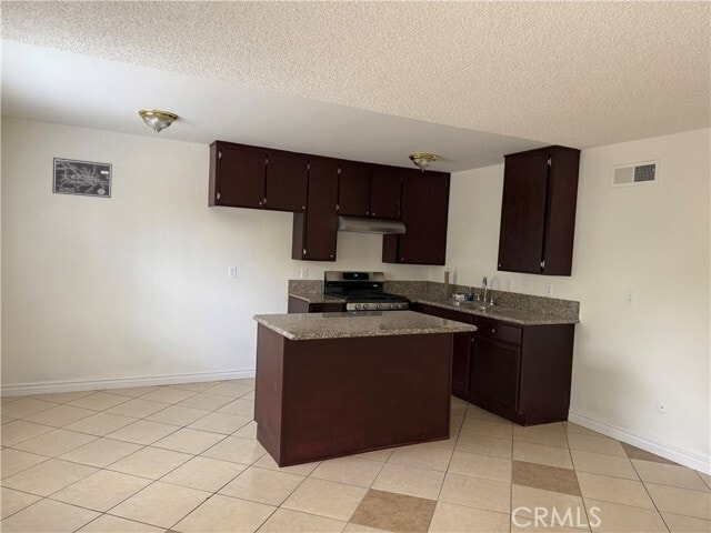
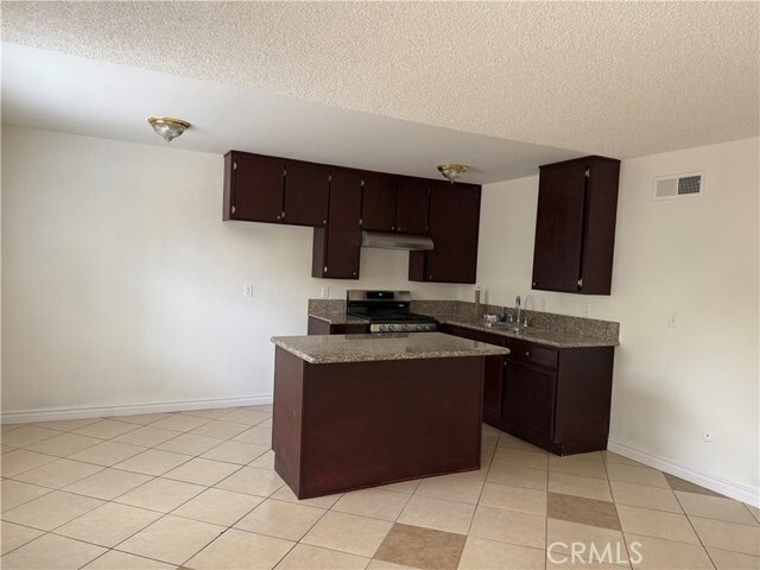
- wall art [51,157,113,199]
